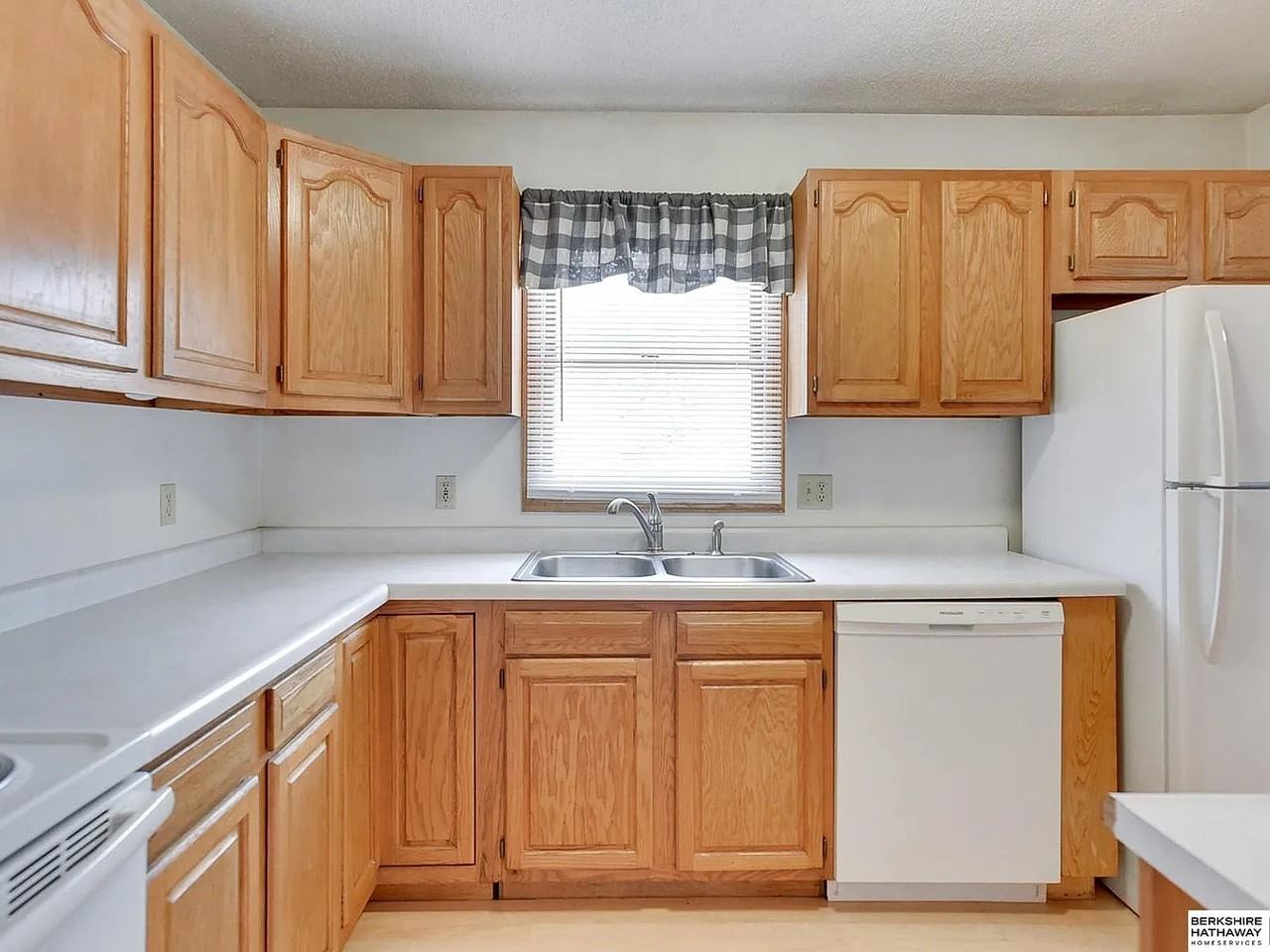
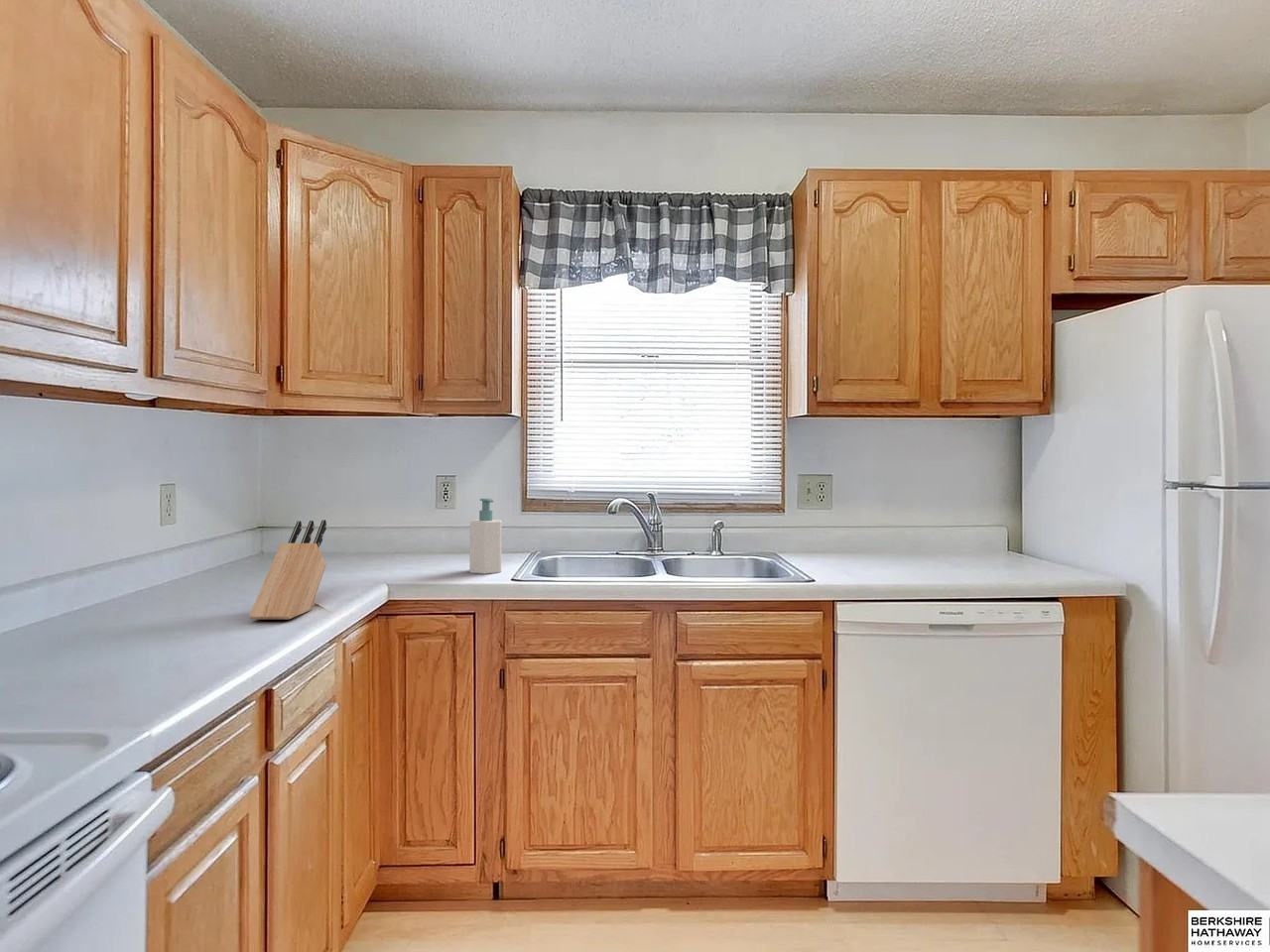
+ knife block [248,519,327,621]
+ soap bottle [468,498,502,575]
